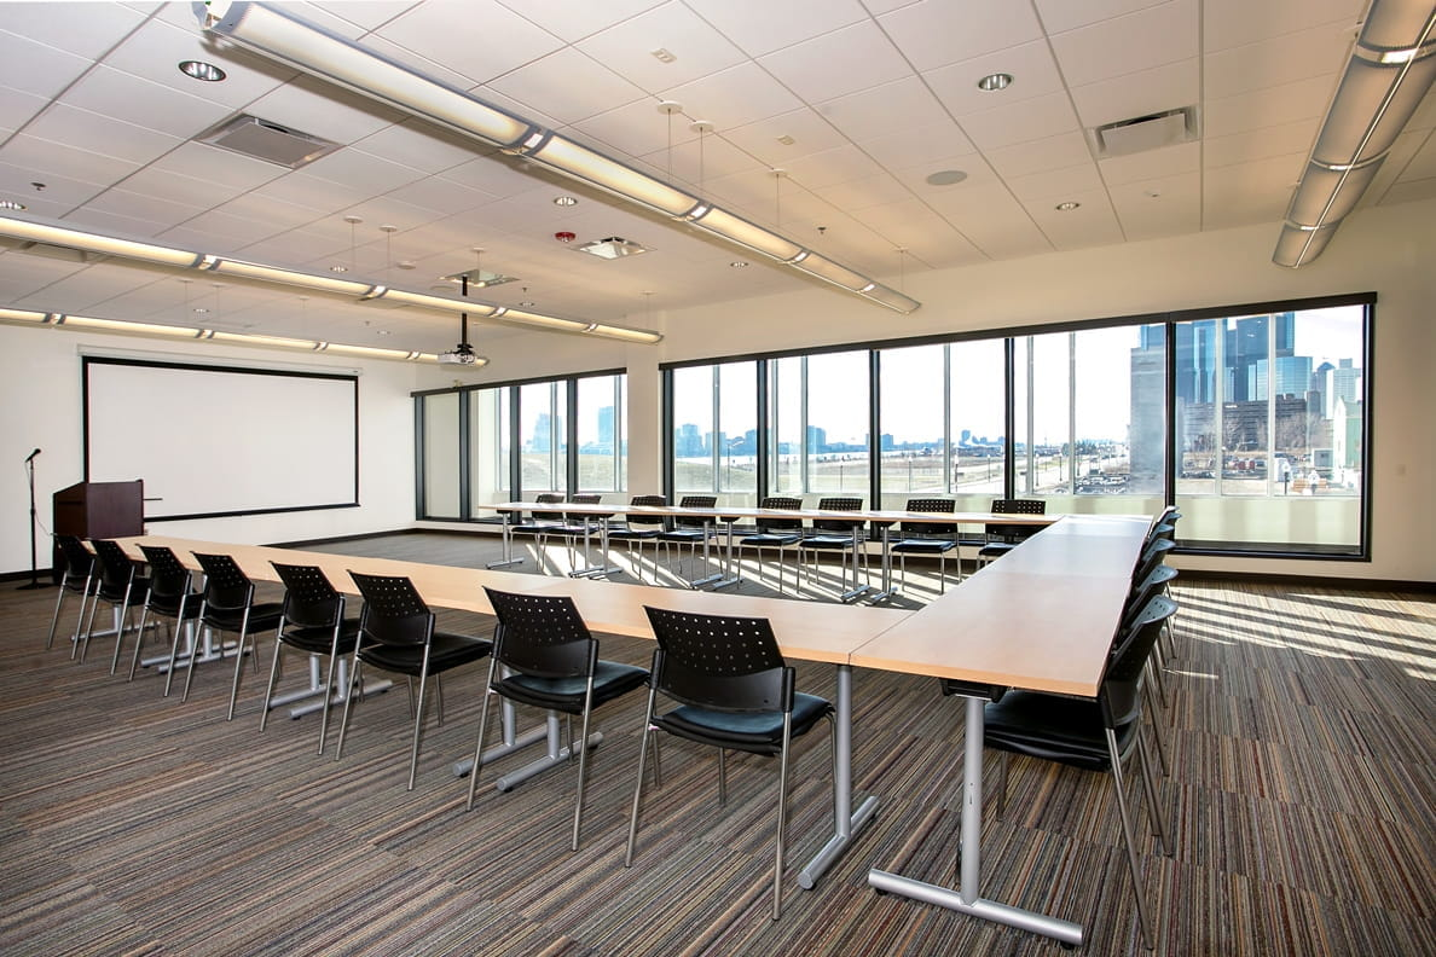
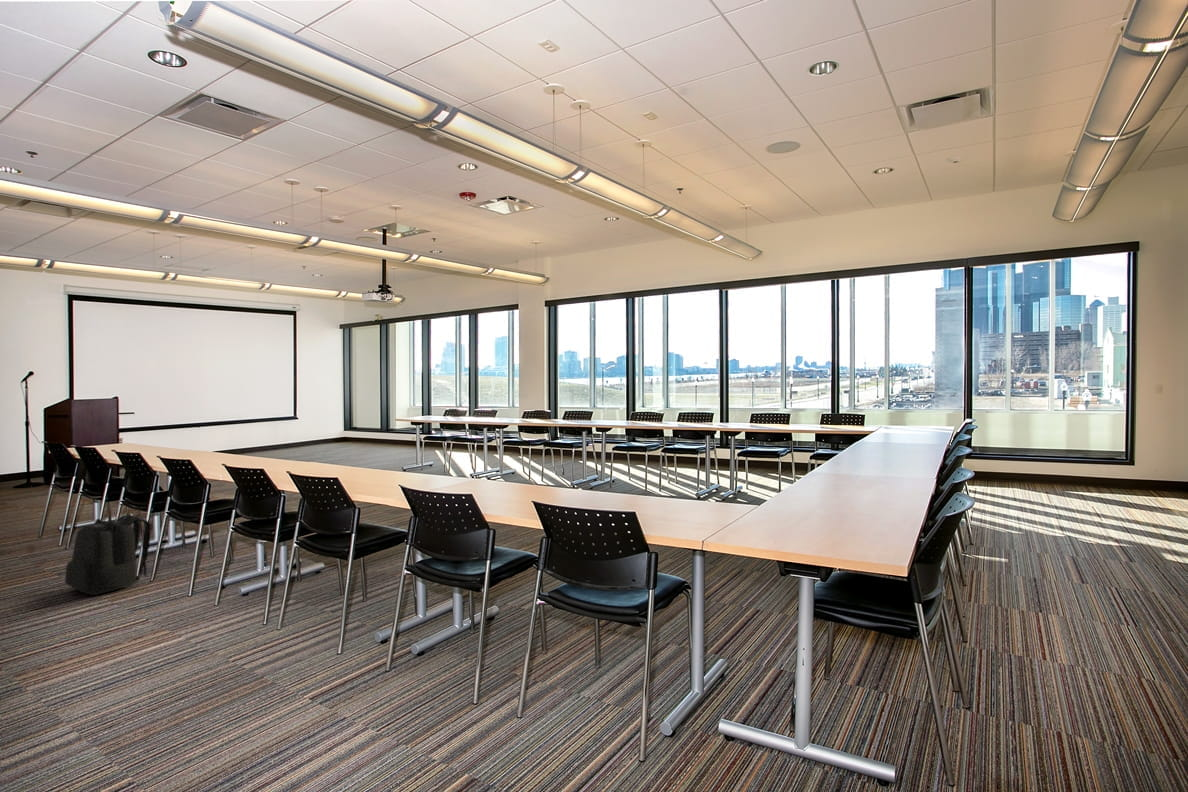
+ backpack [64,513,152,596]
